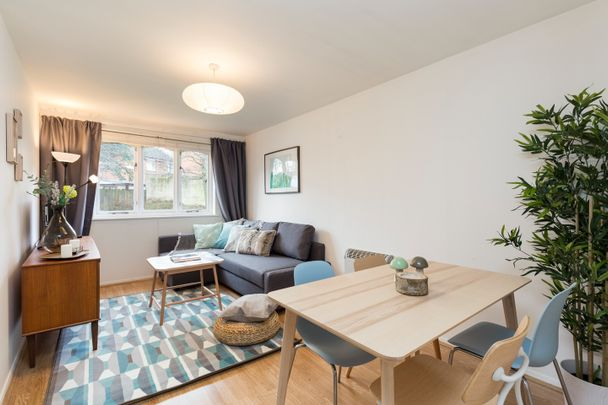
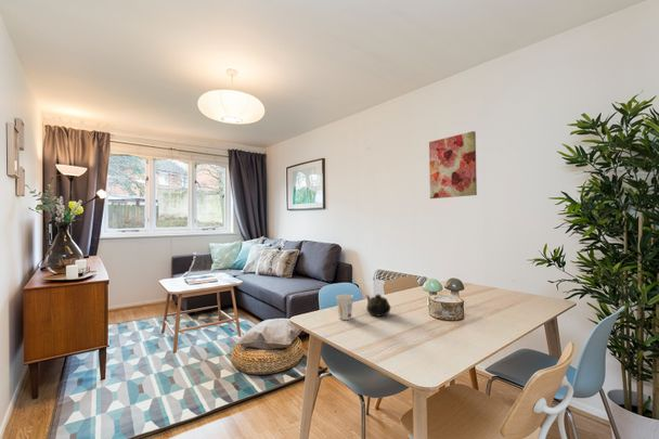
+ wall art [428,130,478,199]
+ cup [335,293,354,321]
+ teapot [365,294,391,317]
